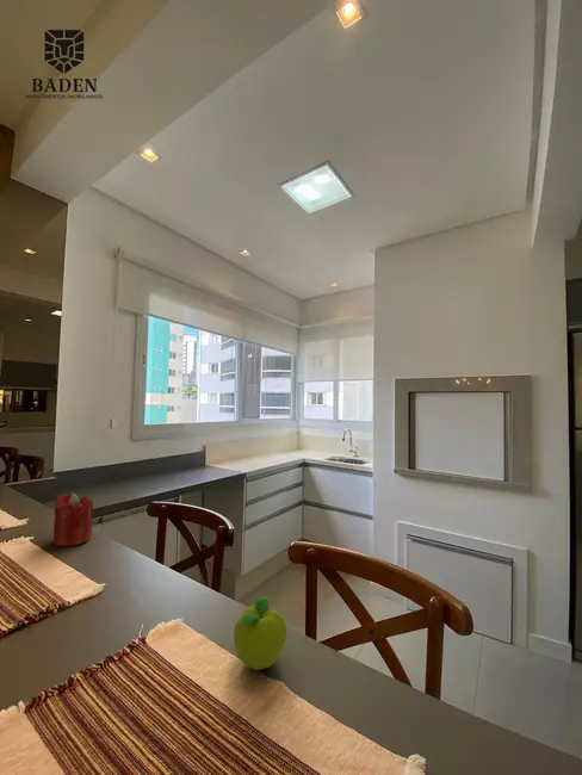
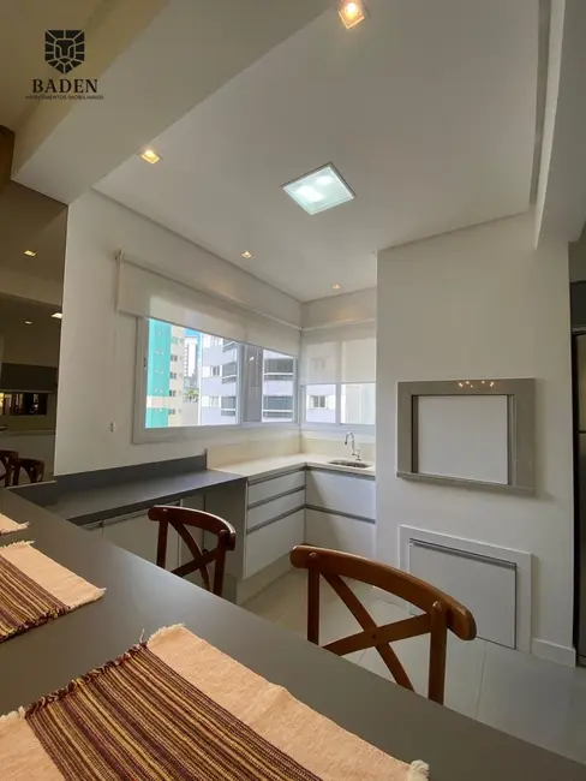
- candle [52,492,94,547]
- fruit [233,596,287,671]
